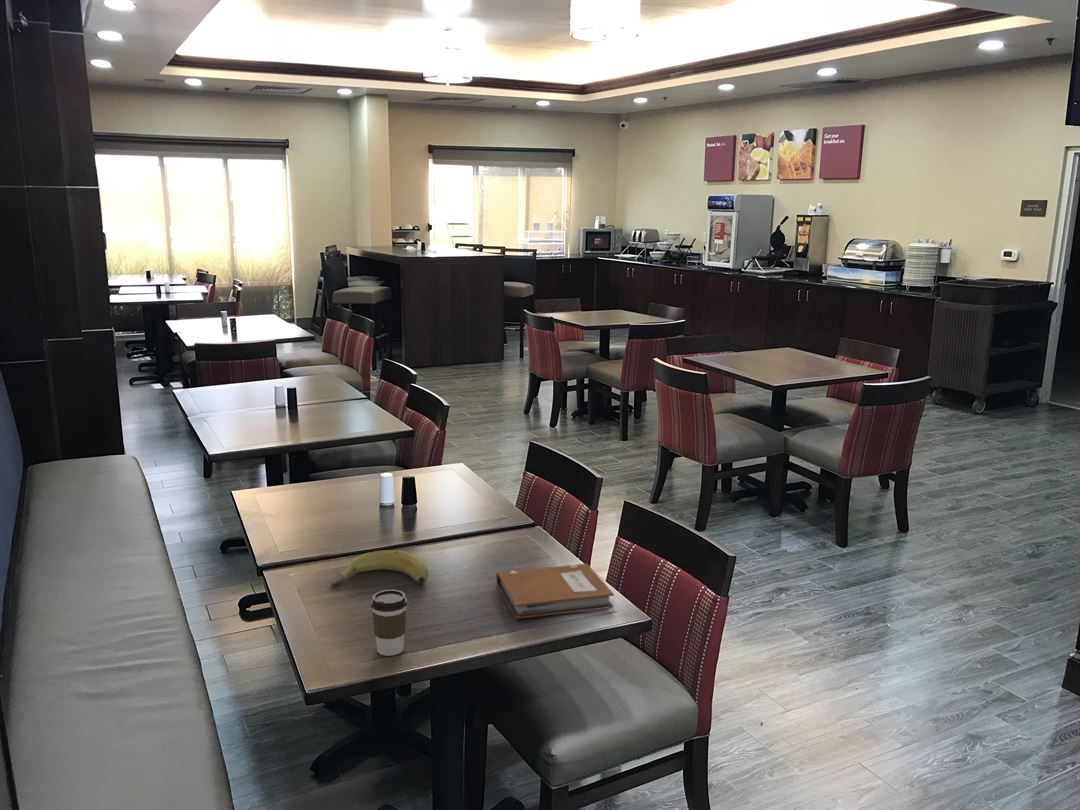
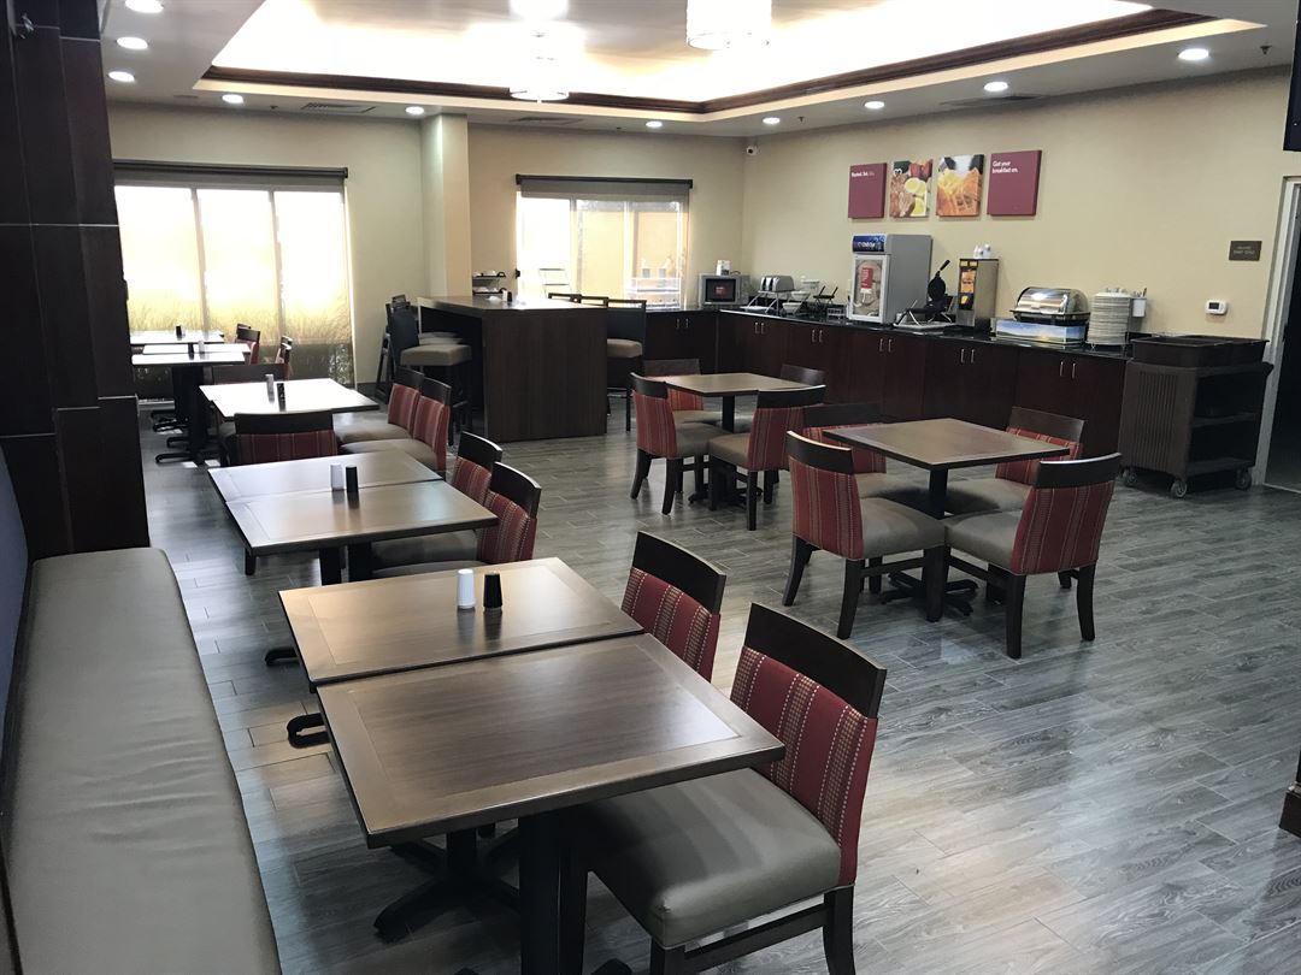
- banana [330,549,429,586]
- coffee cup [370,589,408,657]
- notebook [496,563,615,620]
